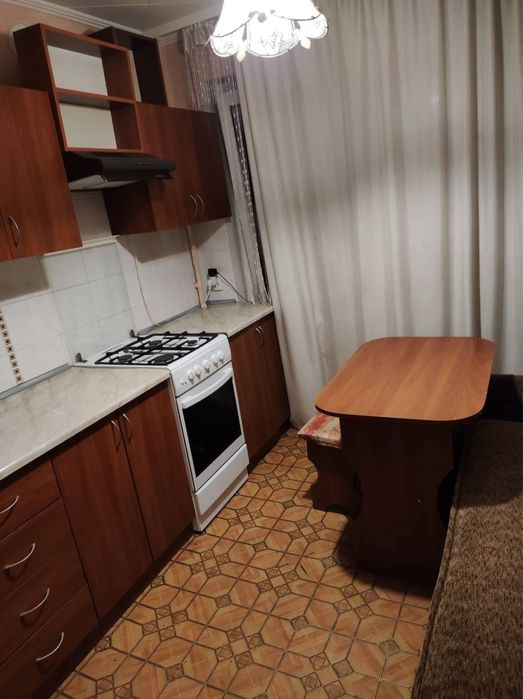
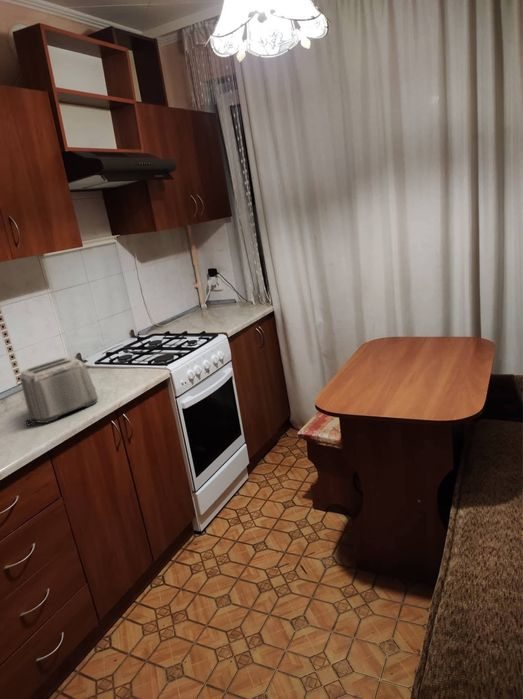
+ toaster [19,356,99,428]
